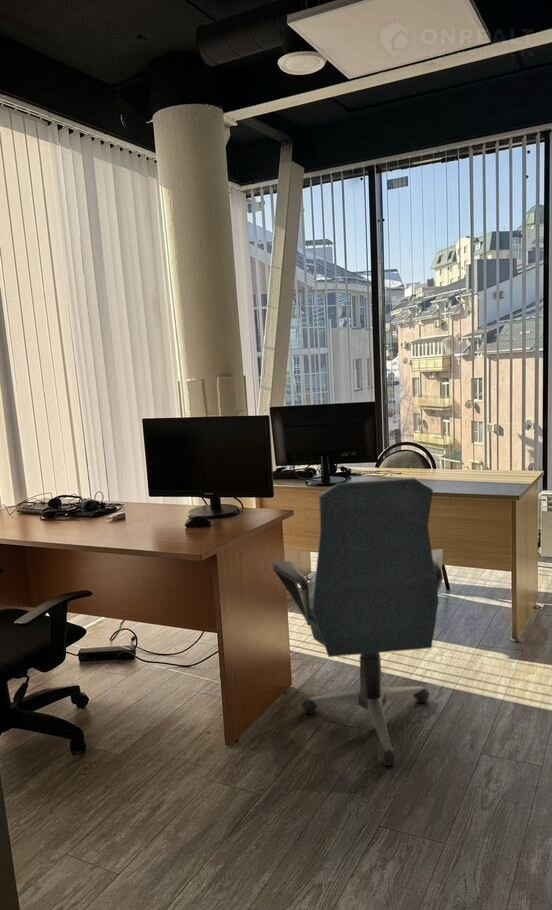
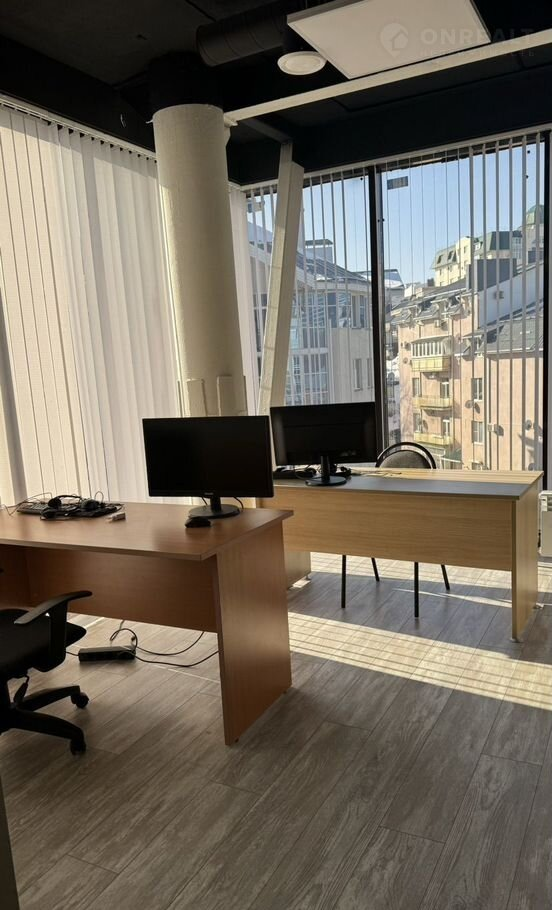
- office chair [271,476,444,767]
